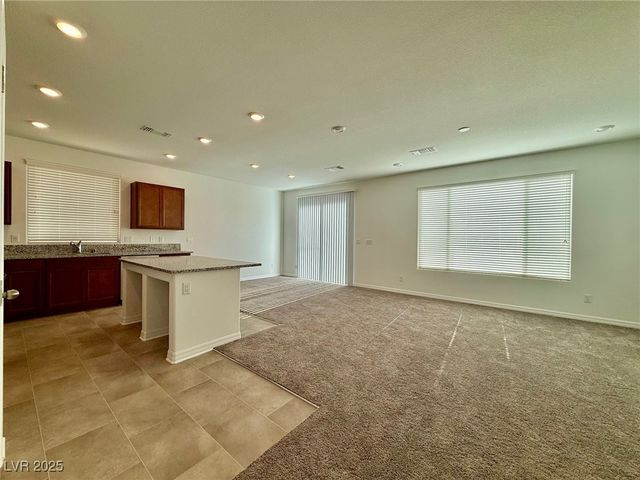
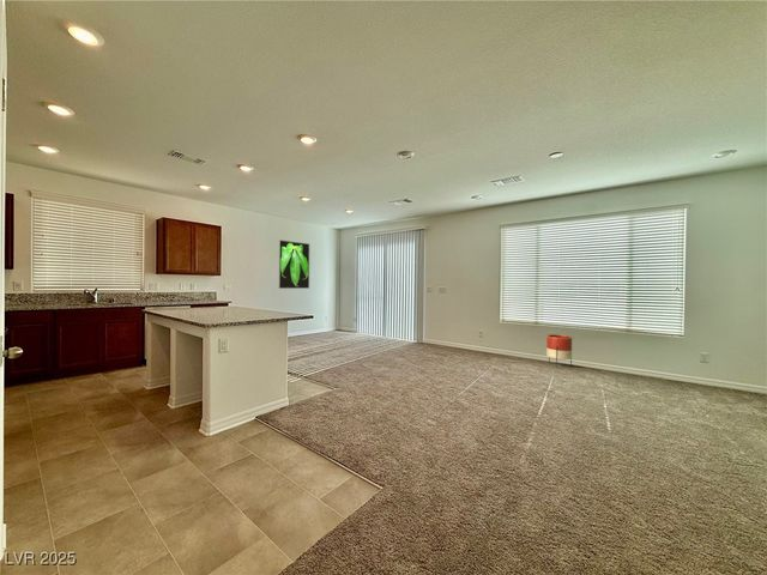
+ planter [545,333,573,369]
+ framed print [278,238,310,290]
